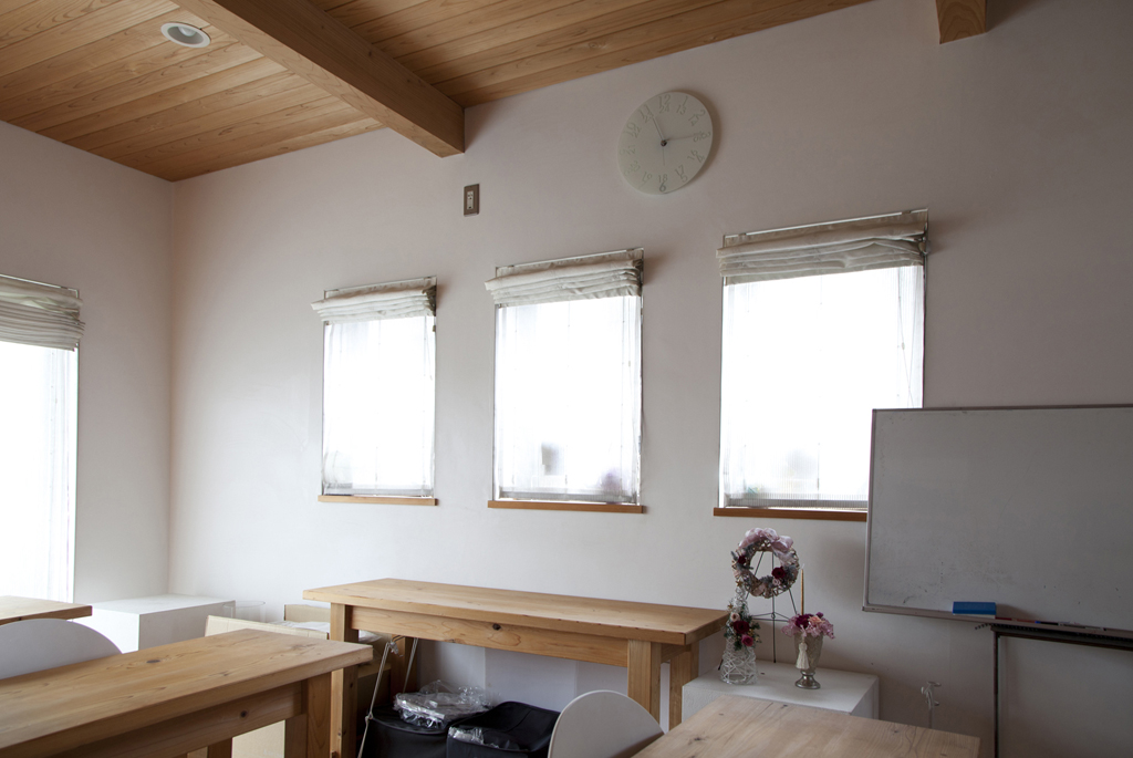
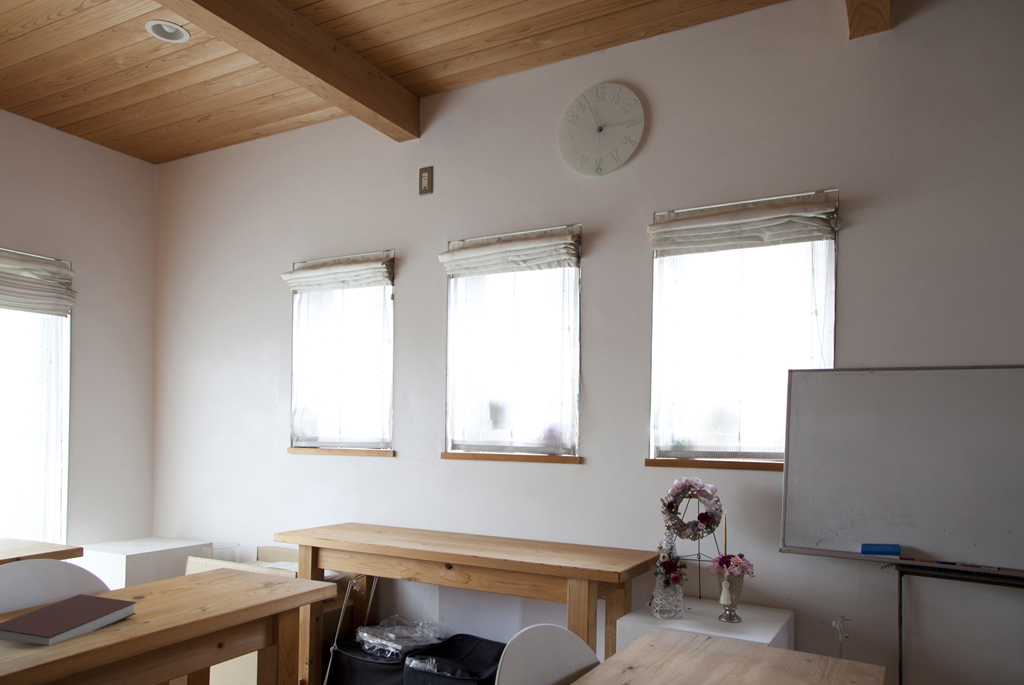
+ notebook [0,593,138,646]
